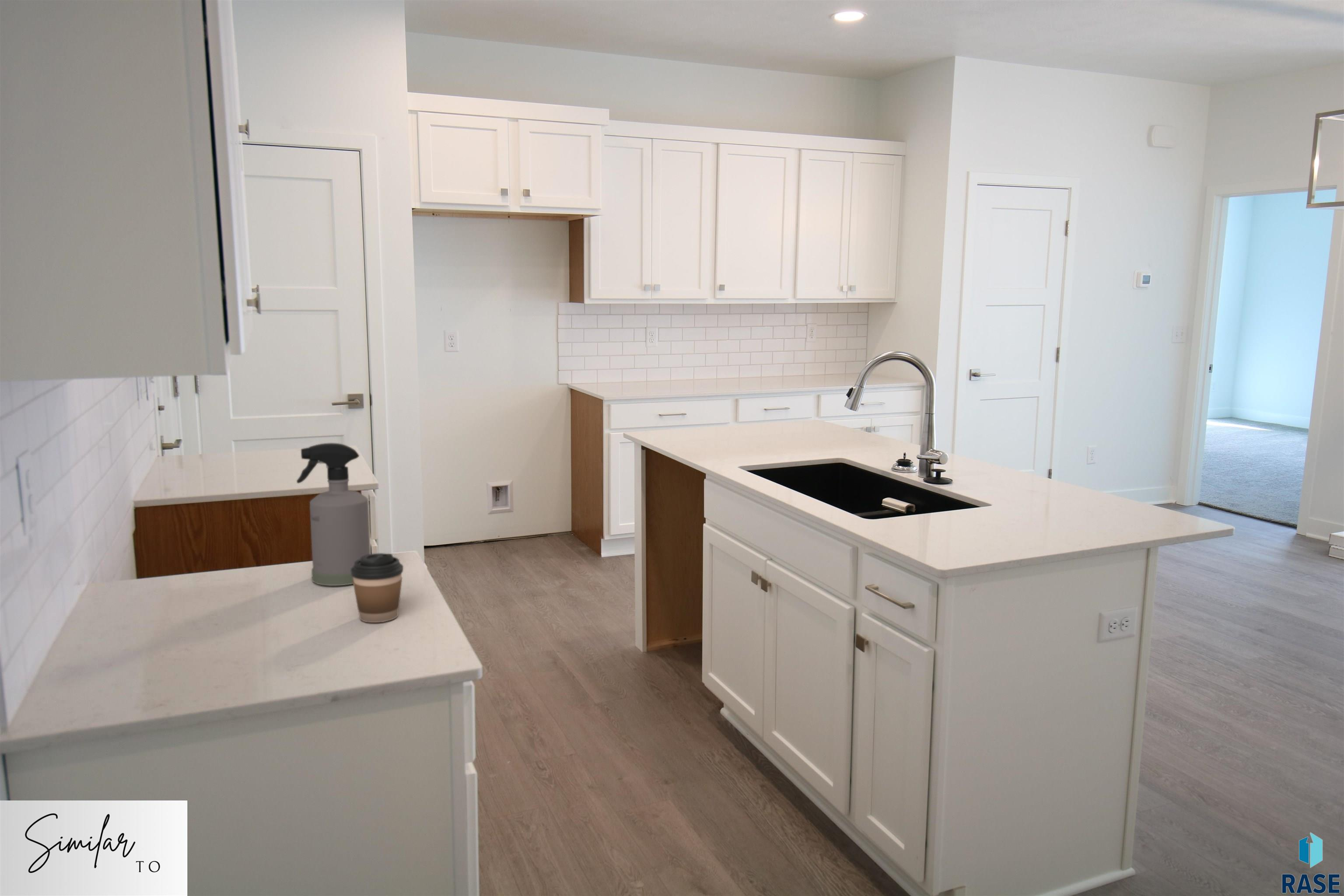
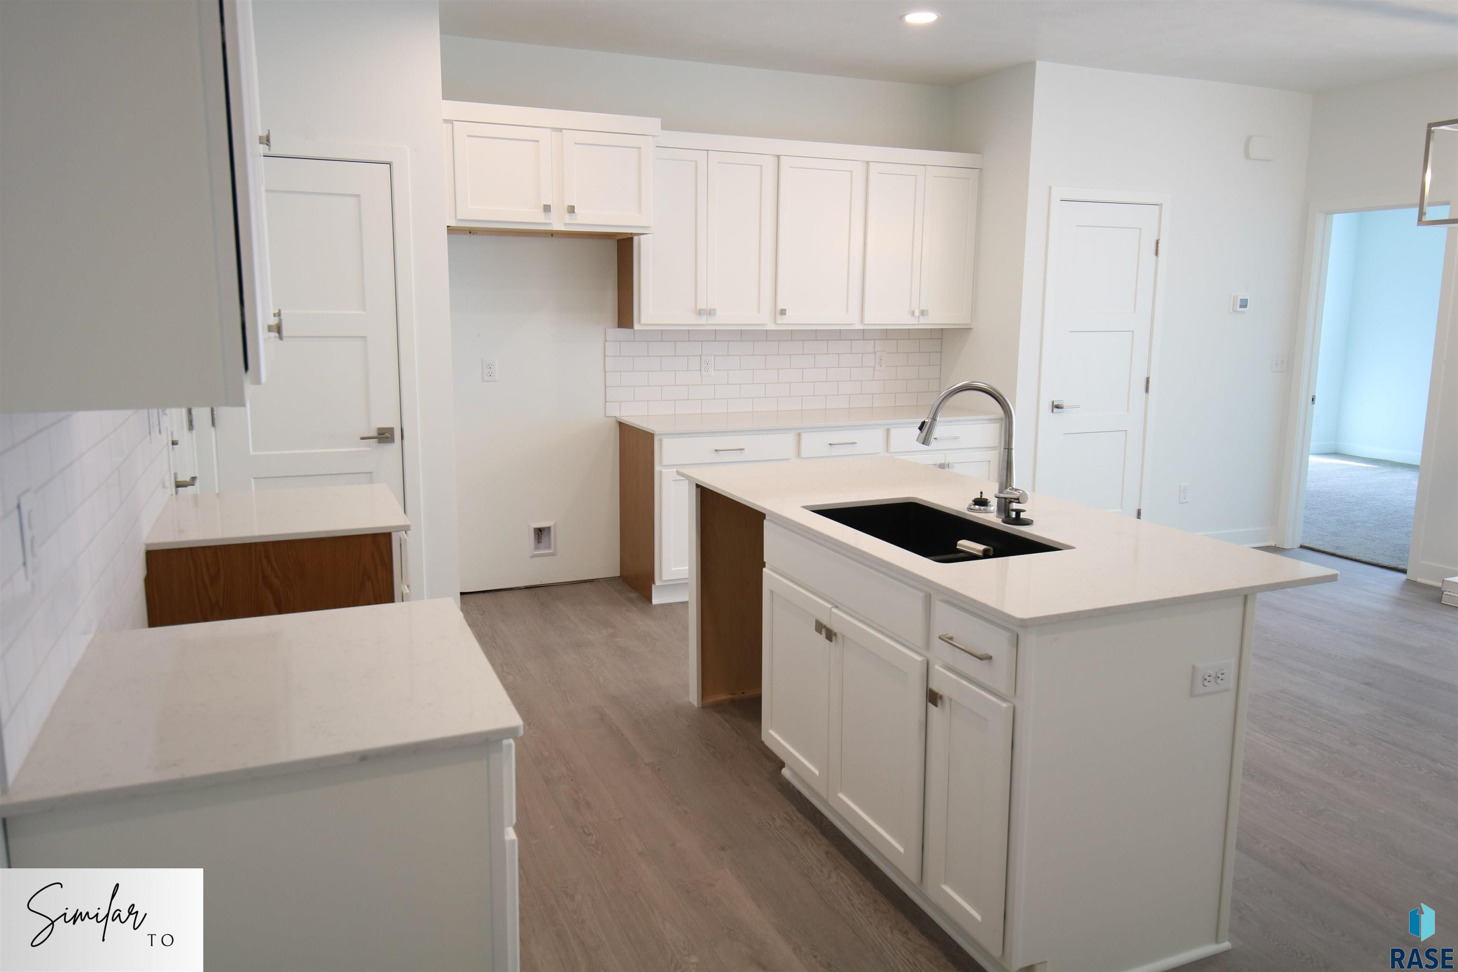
- coffee cup [351,553,404,623]
- spray bottle [296,442,371,586]
